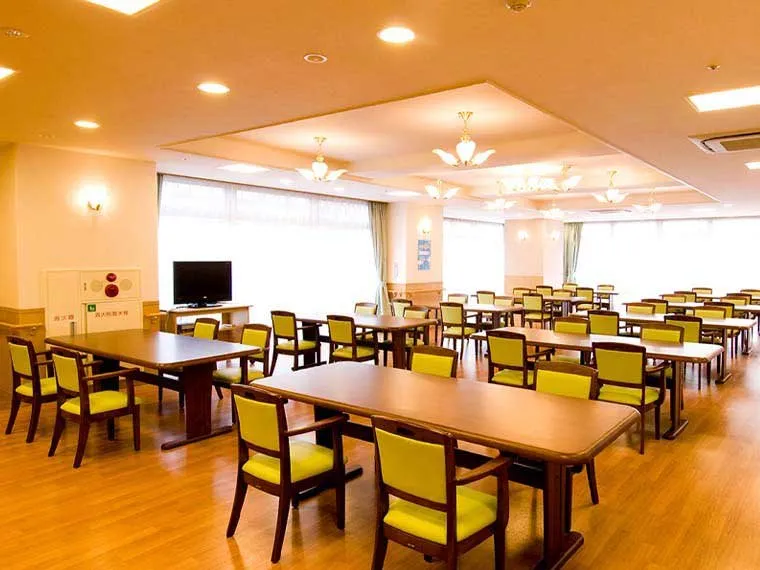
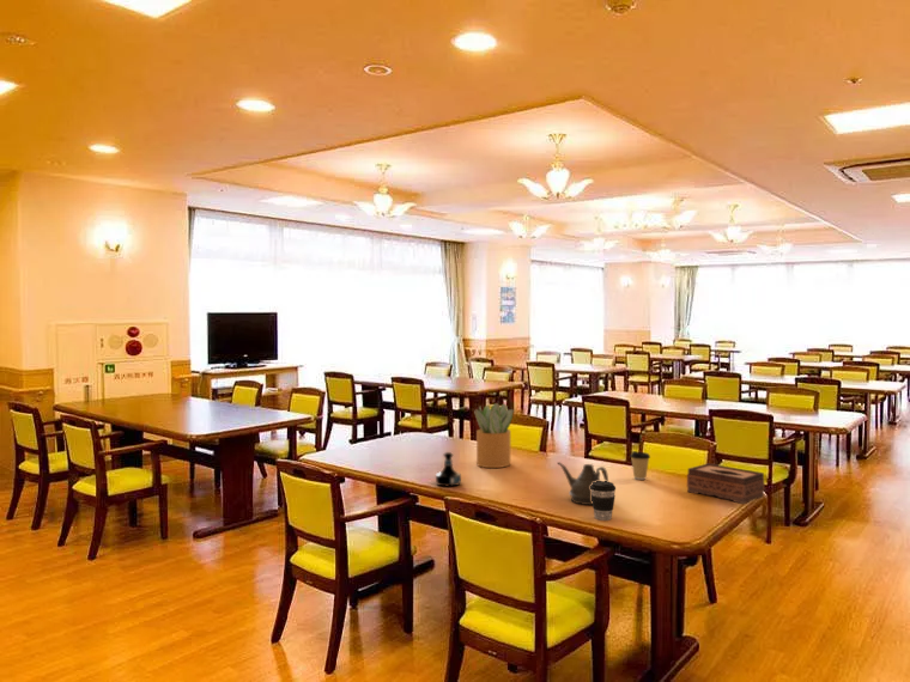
+ teapot [557,461,609,506]
+ tequila bottle [435,451,462,487]
+ coffee cup [590,480,617,522]
+ coffee cup [629,450,651,481]
+ potted plant [474,402,515,469]
+ tissue box [686,462,765,505]
